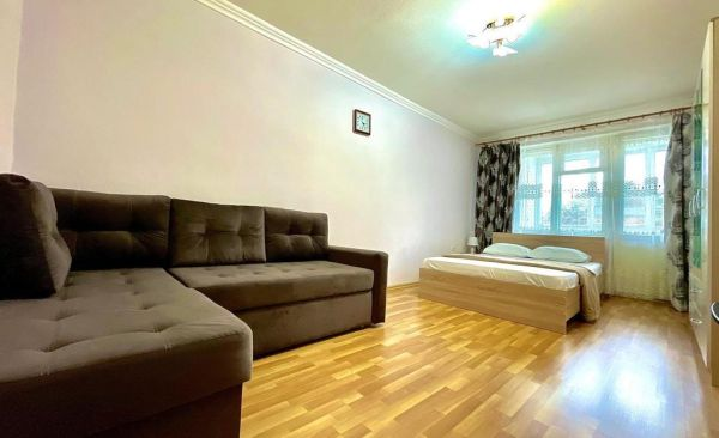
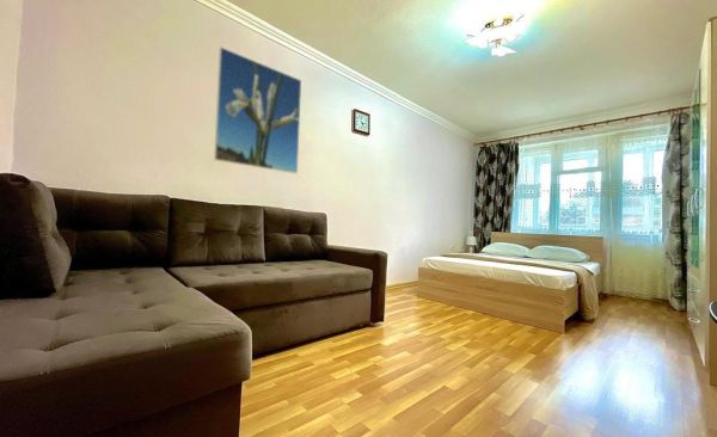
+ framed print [213,47,302,174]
